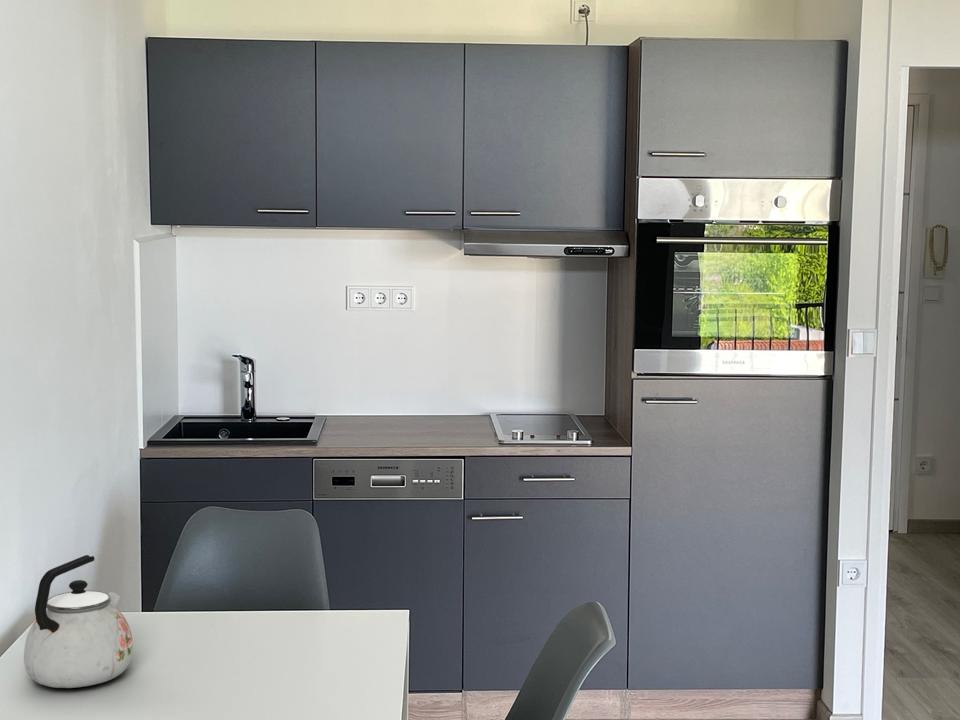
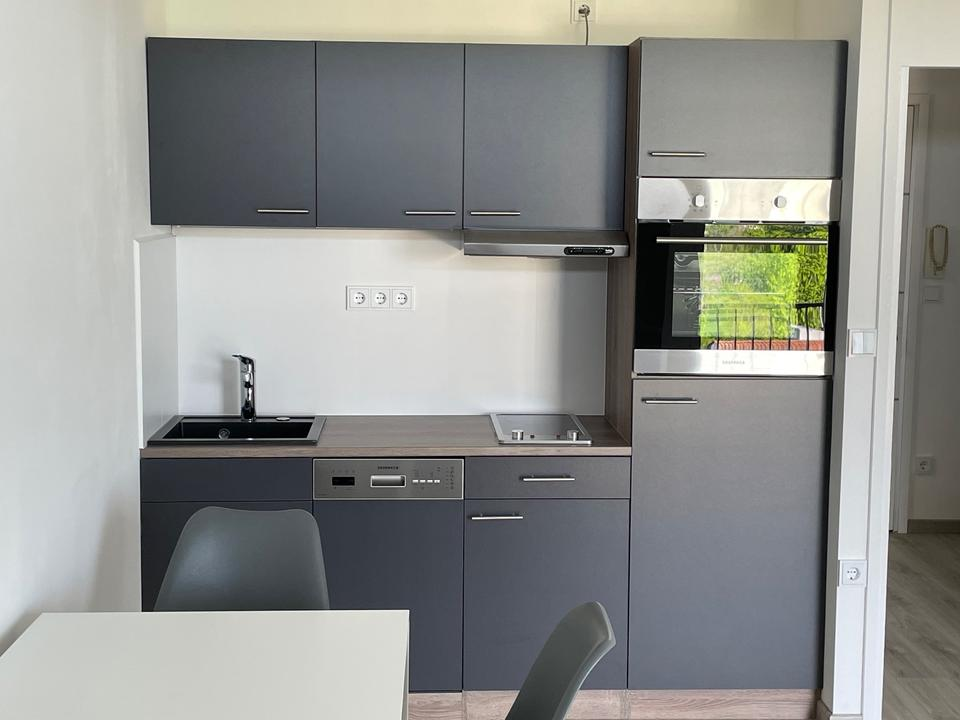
- kettle [23,554,134,689]
